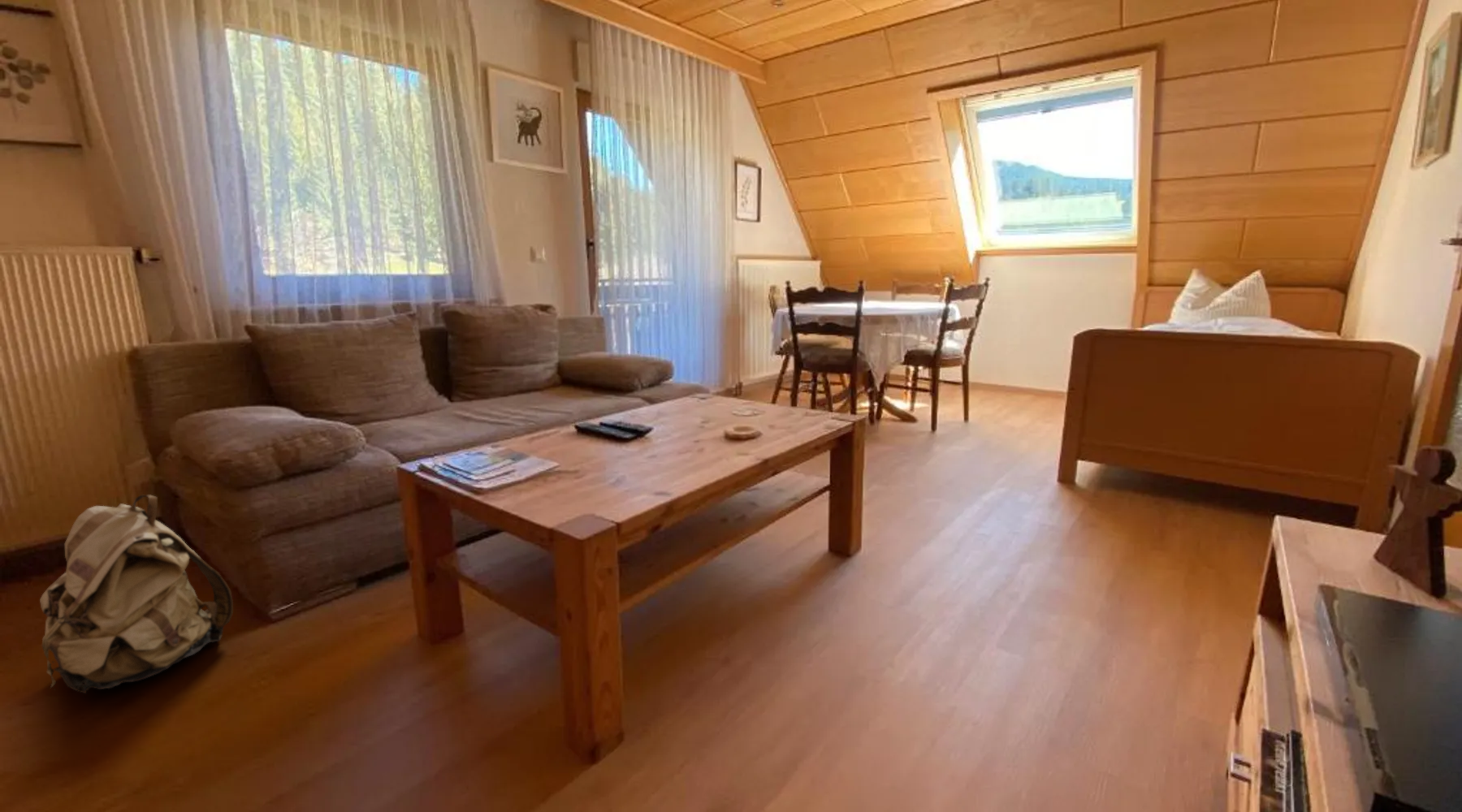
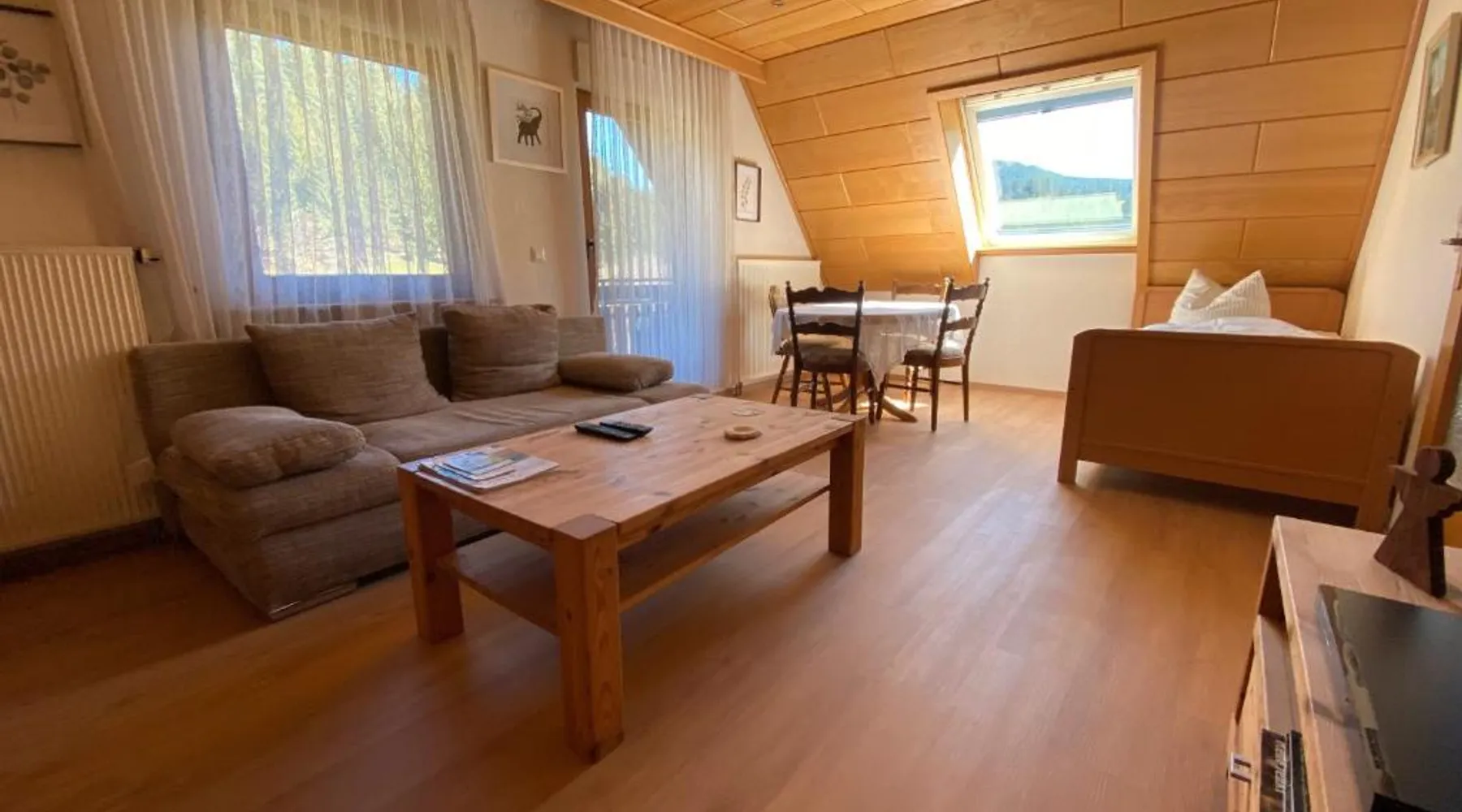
- backpack [39,495,234,694]
